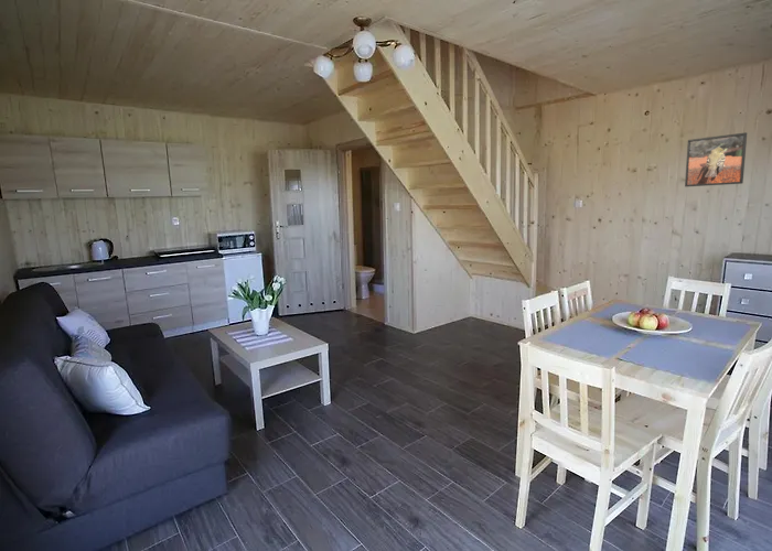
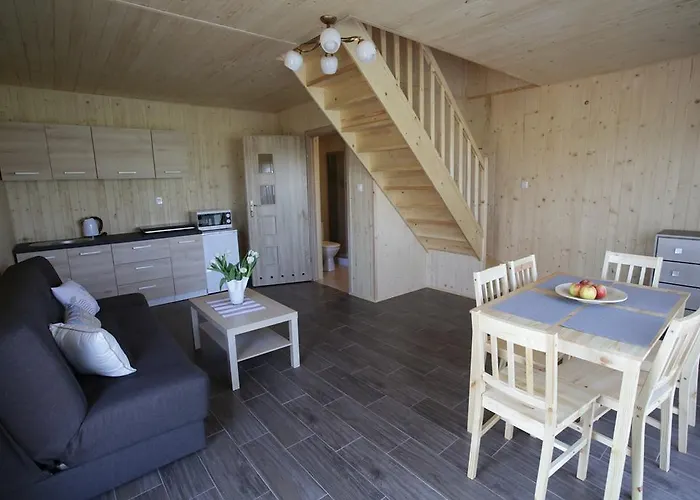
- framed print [684,131,748,187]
